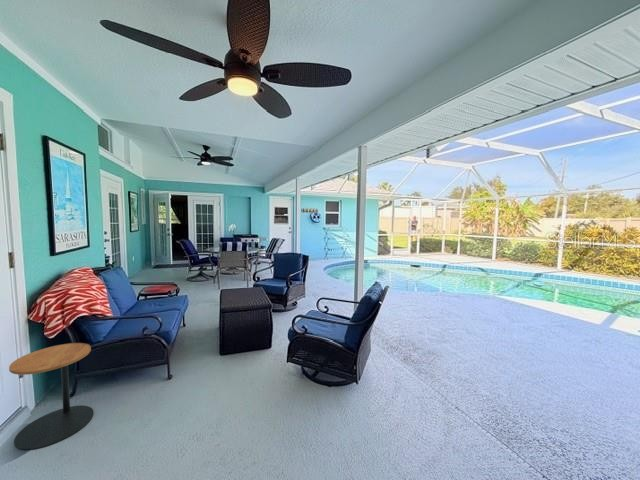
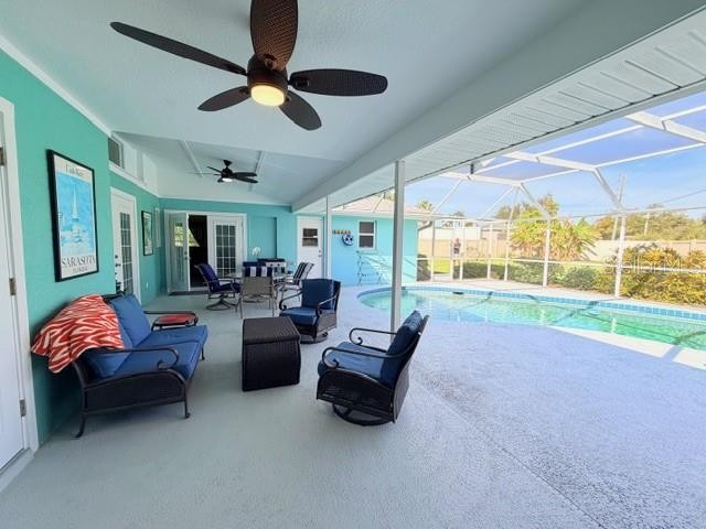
- side table [8,342,95,451]
